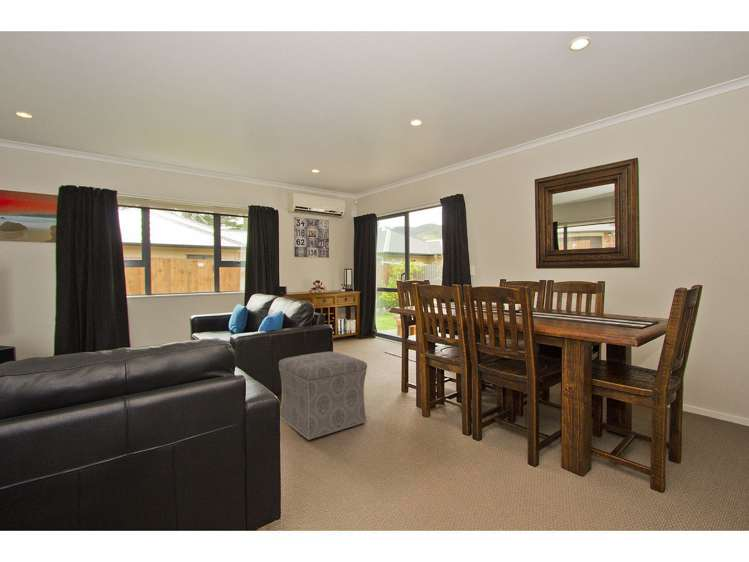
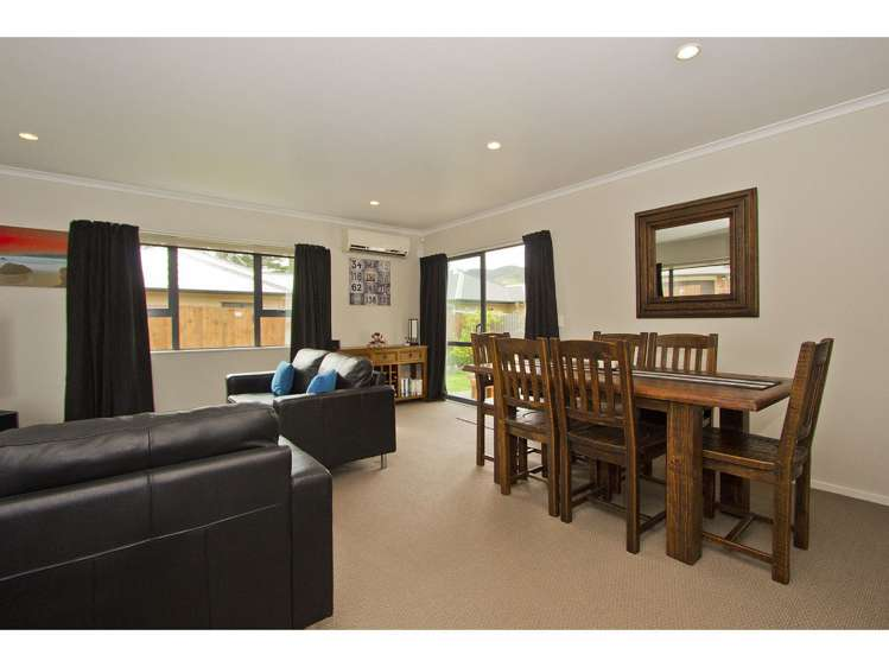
- ottoman [278,351,368,441]
